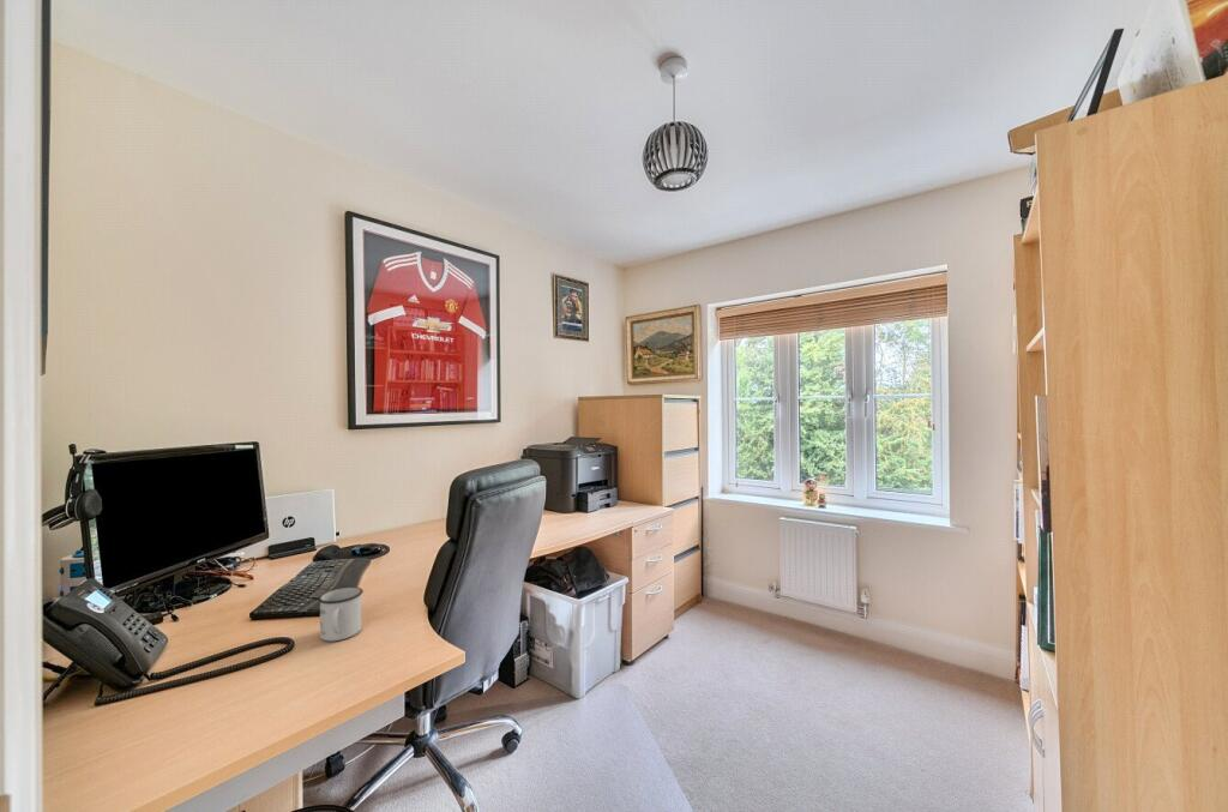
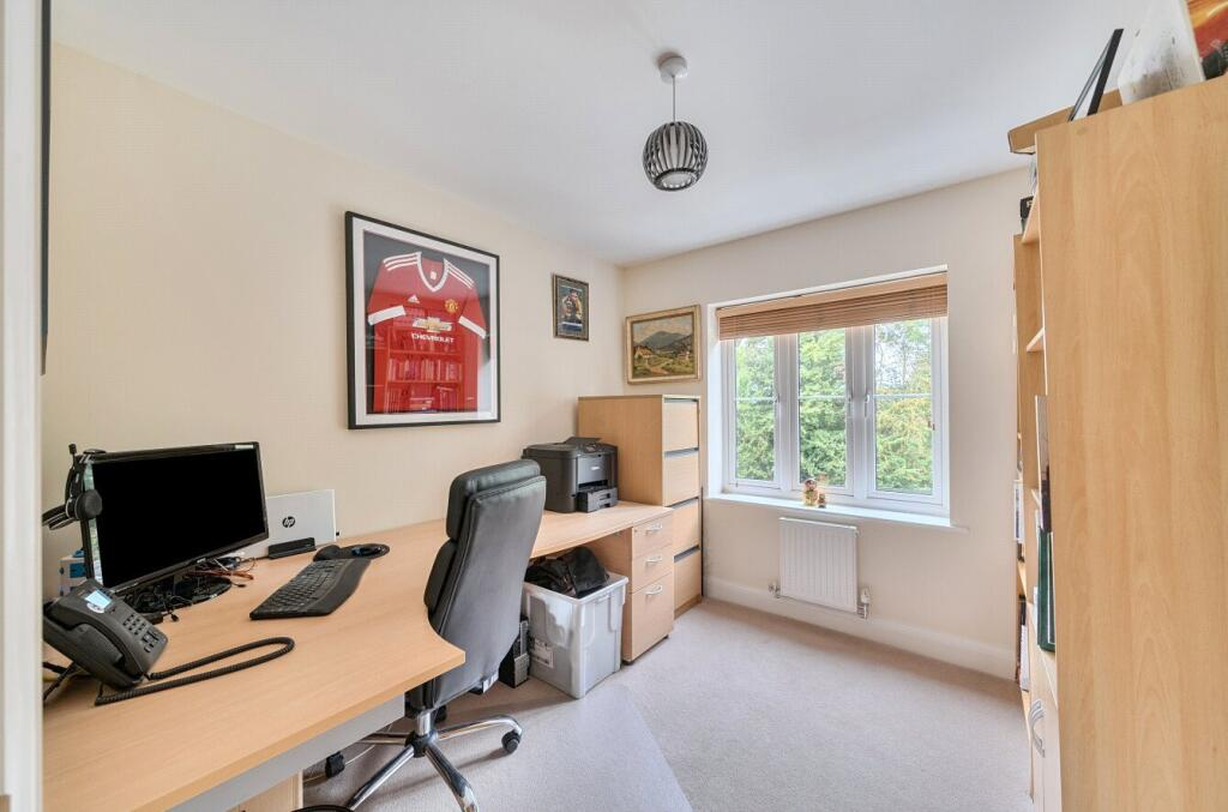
- mug [317,585,365,642]
